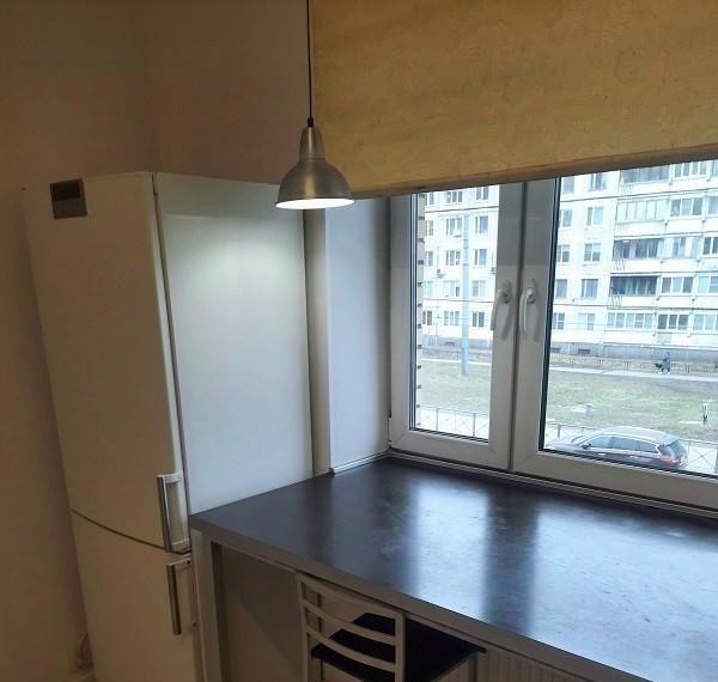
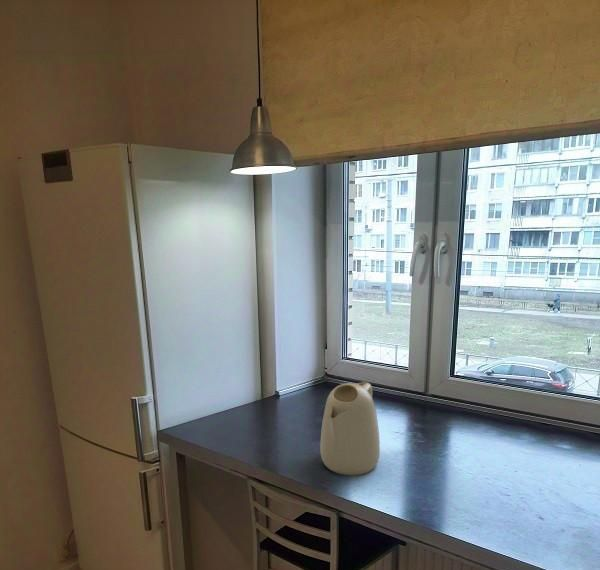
+ kettle [319,380,381,476]
